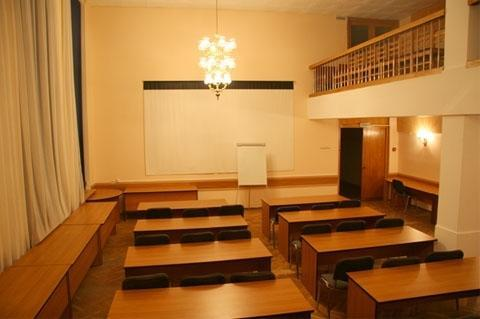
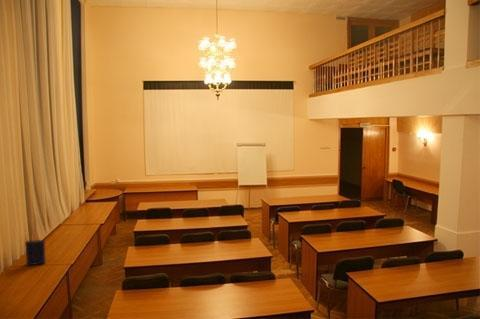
+ book [24,239,47,267]
